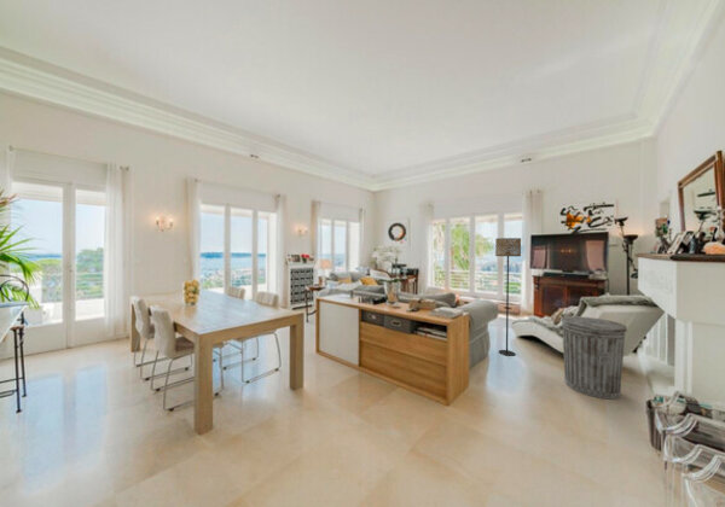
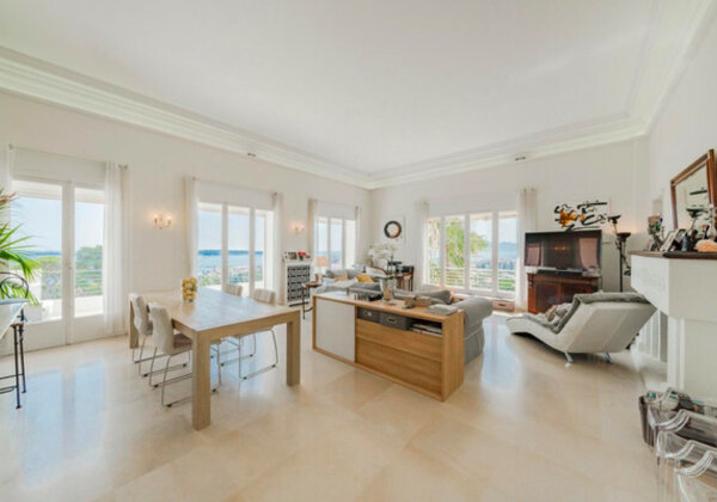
- trash can [559,315,628,400]
- floor lamp [494,237,522,357]
